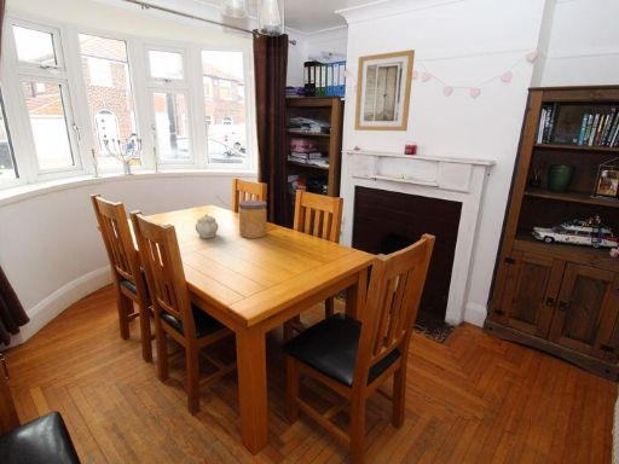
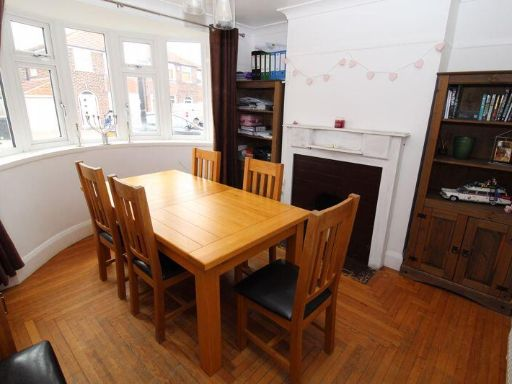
- teapot [195,213,220,239]
- jar [237,199,267,239]
- wall art [353,48,416,132]
